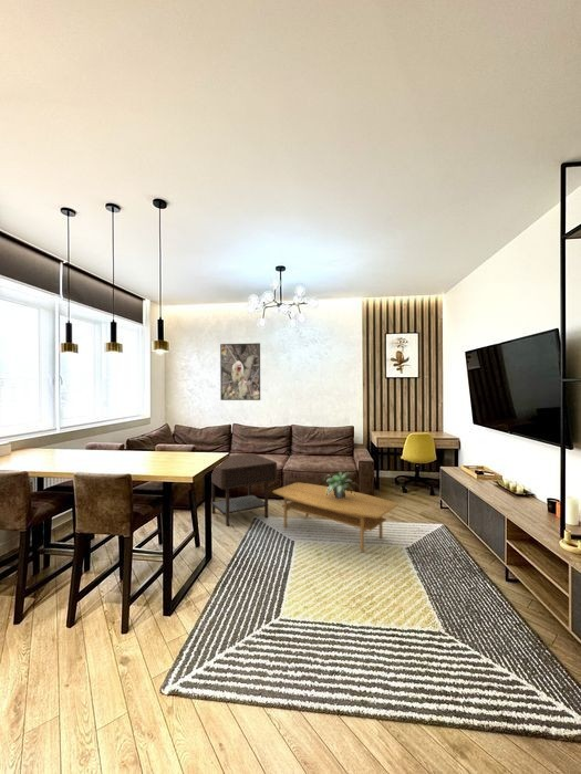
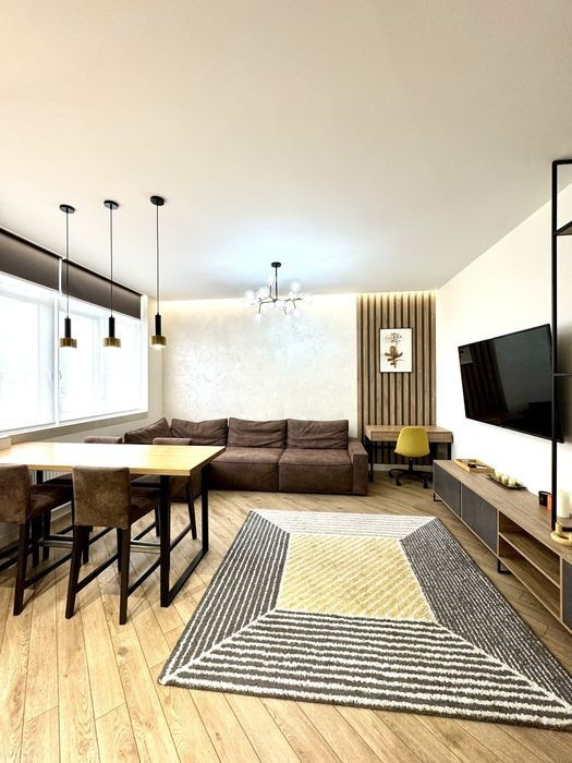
- potted plant [322,470,361,499]
- side table [210,452,278,527]
- coffee table [271,481,398,553]
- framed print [219,342,261,401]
